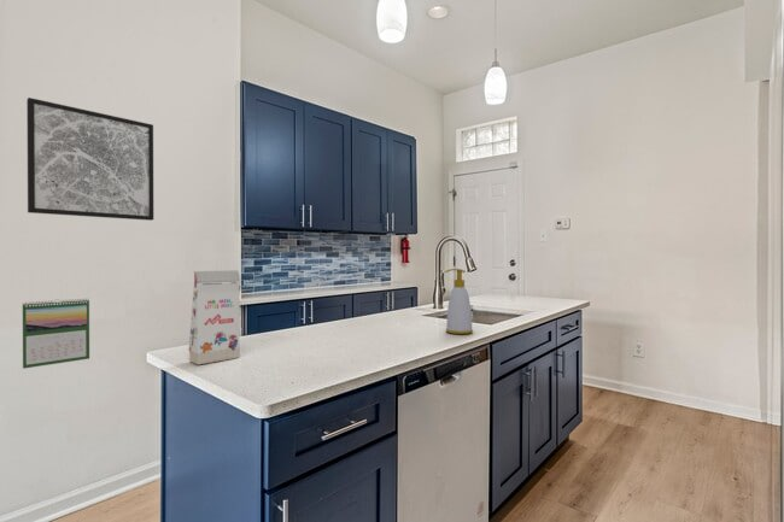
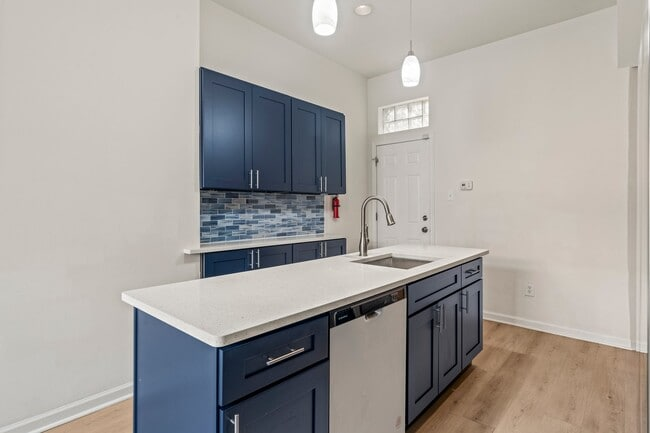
- calendar [22,298,90,370]
- gift box [187,269,241,365]
- wall art [25,96,154,222]
- soap bottle [444,268,474,335]
